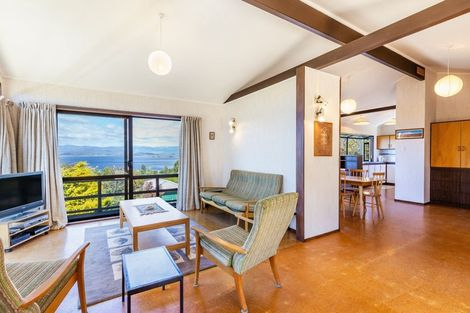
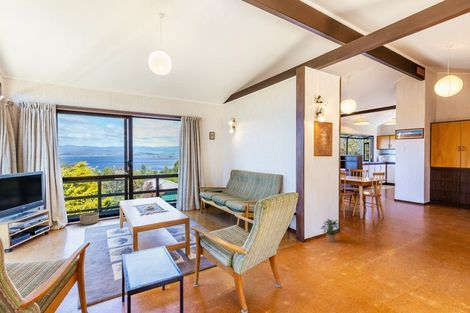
+ potted plant [320,218,343,243]
+ basket [78,200,100,226]
